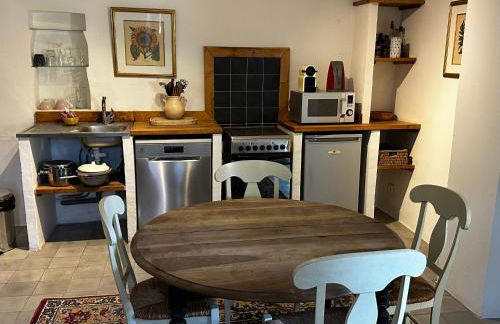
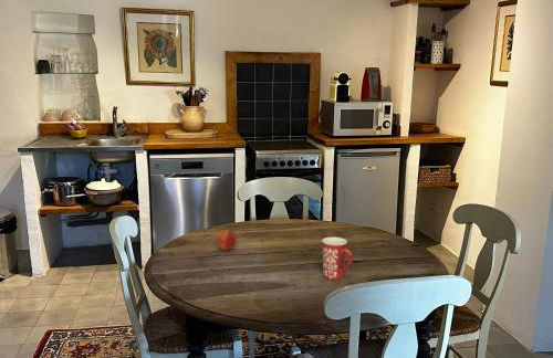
+ mug [321,236,353,281]
+ apple [216,229,237,251]
